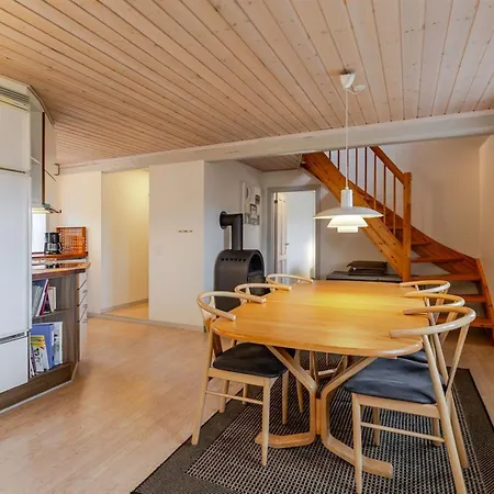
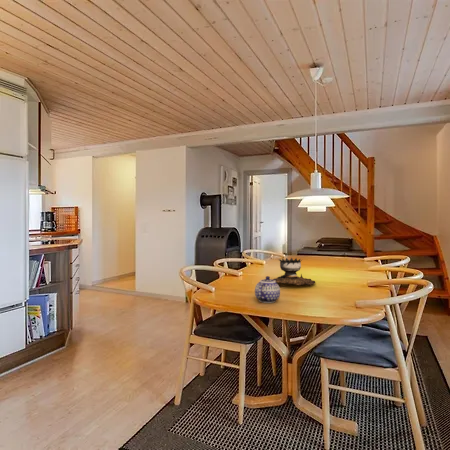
+ teapot [254,275,281,304]
+ brazier [272,257,316,286]
